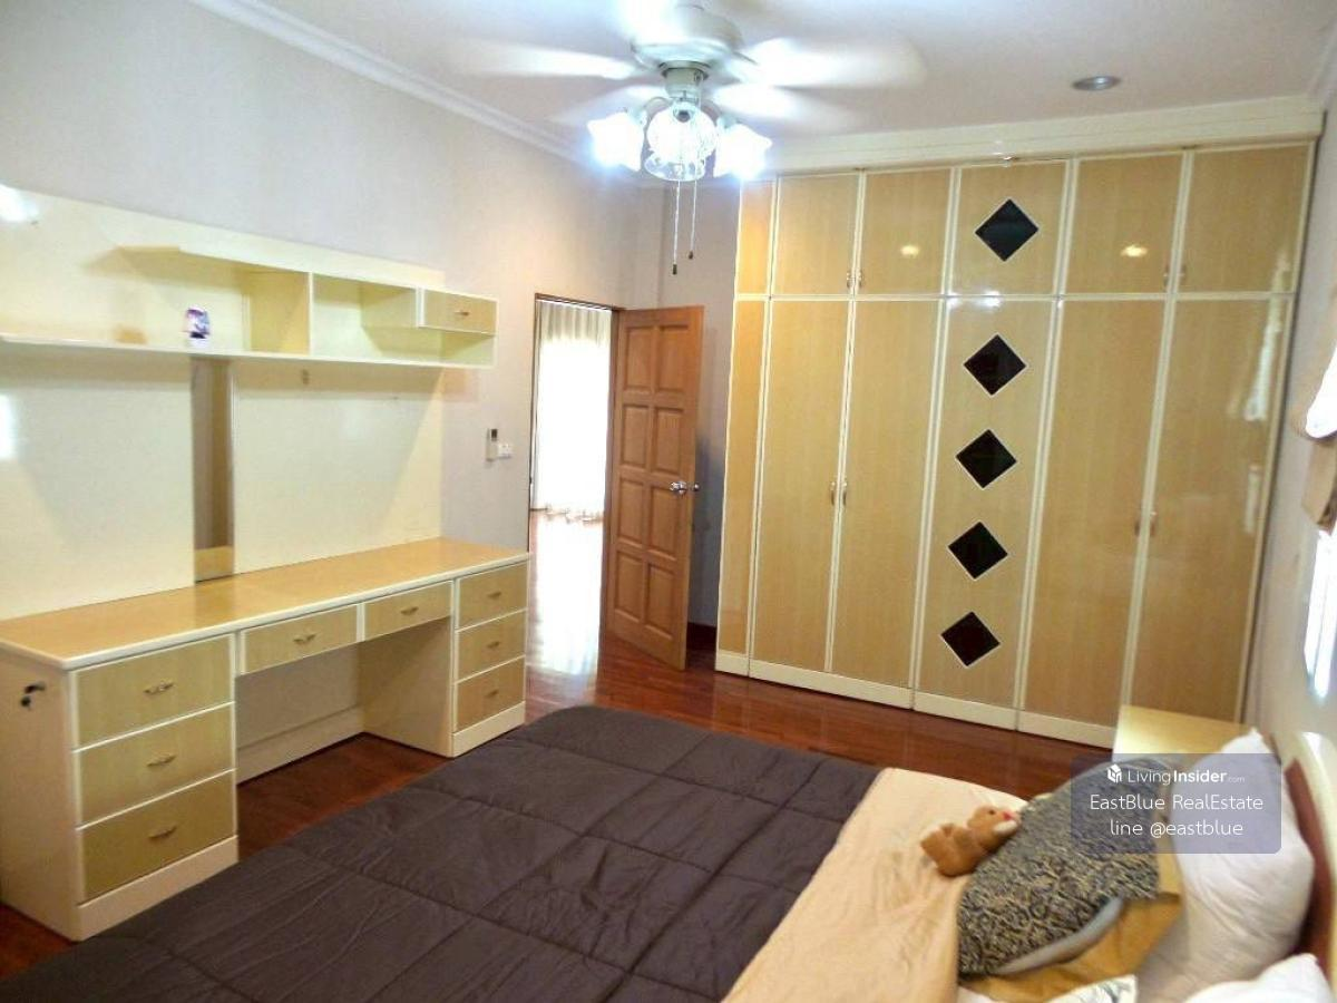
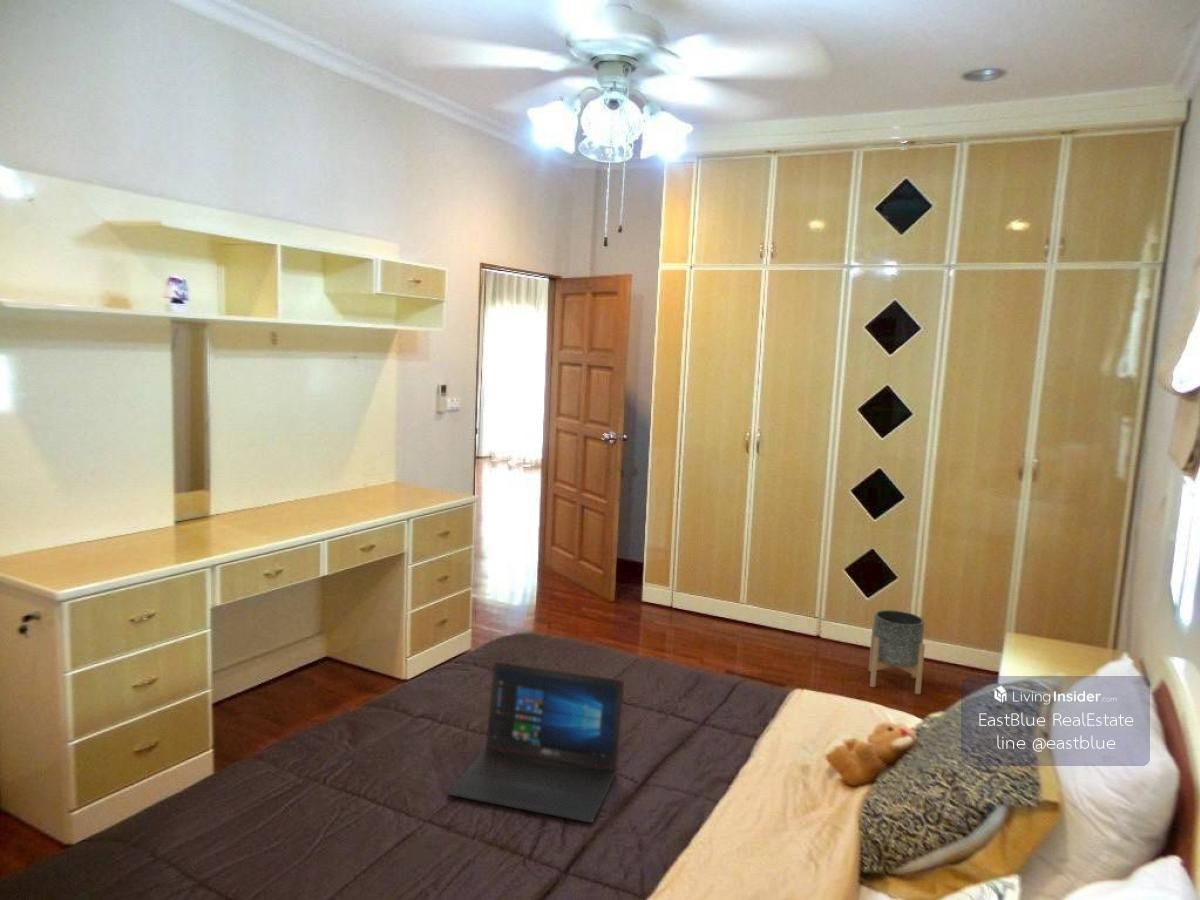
+ planter [867,609,926,695]
+ laptop [447,660,625,824]
